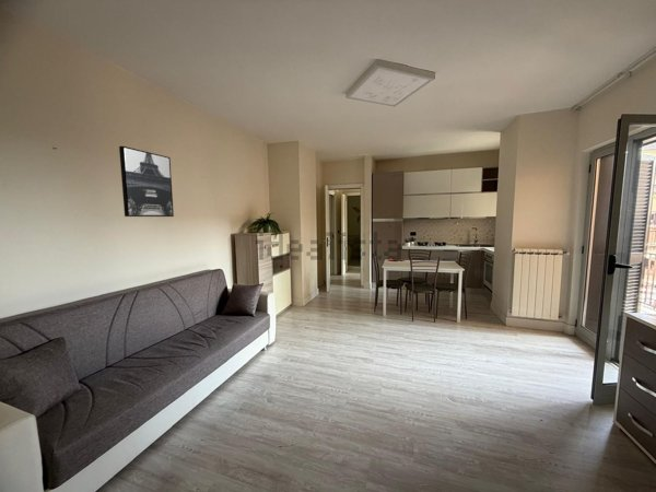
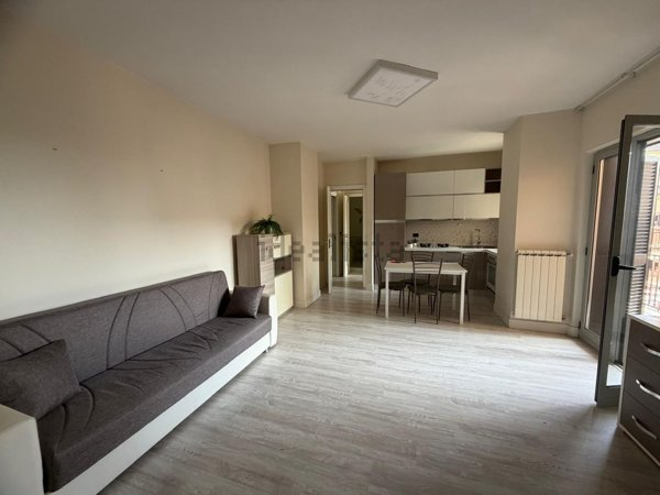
- wall art [118,145,175,218]
